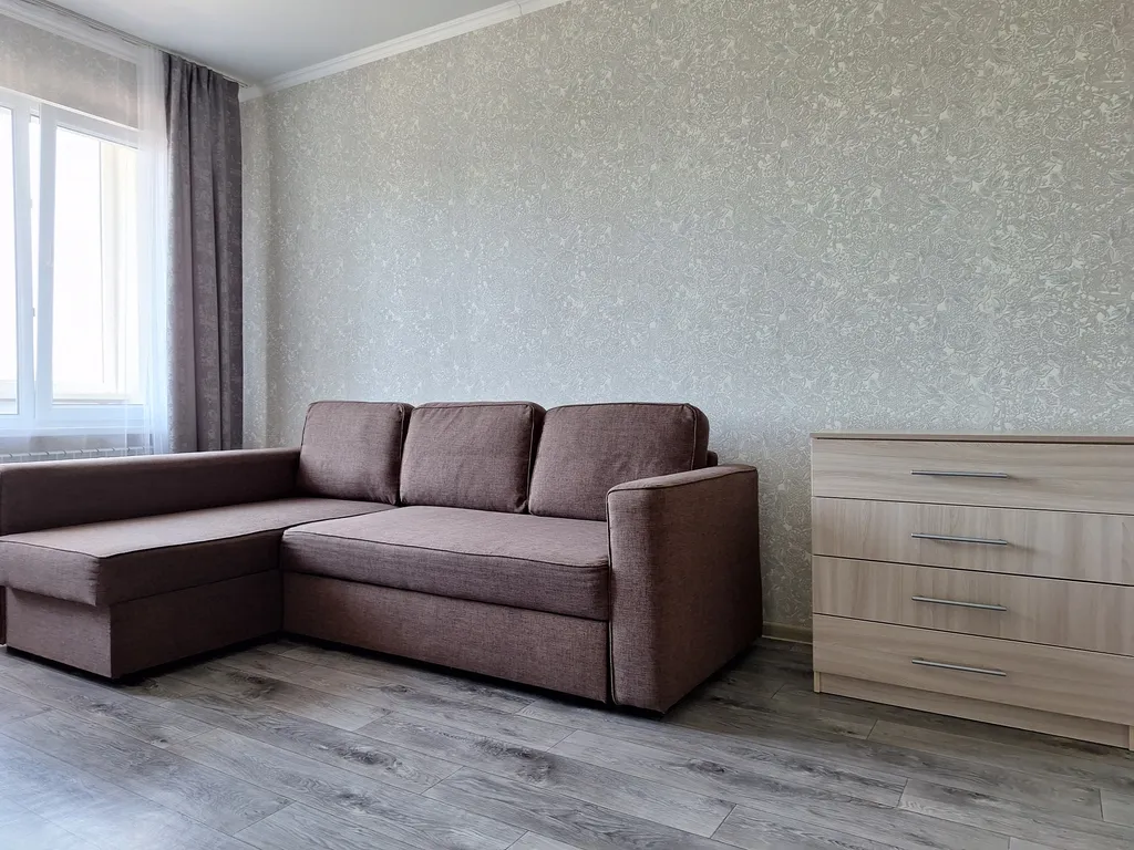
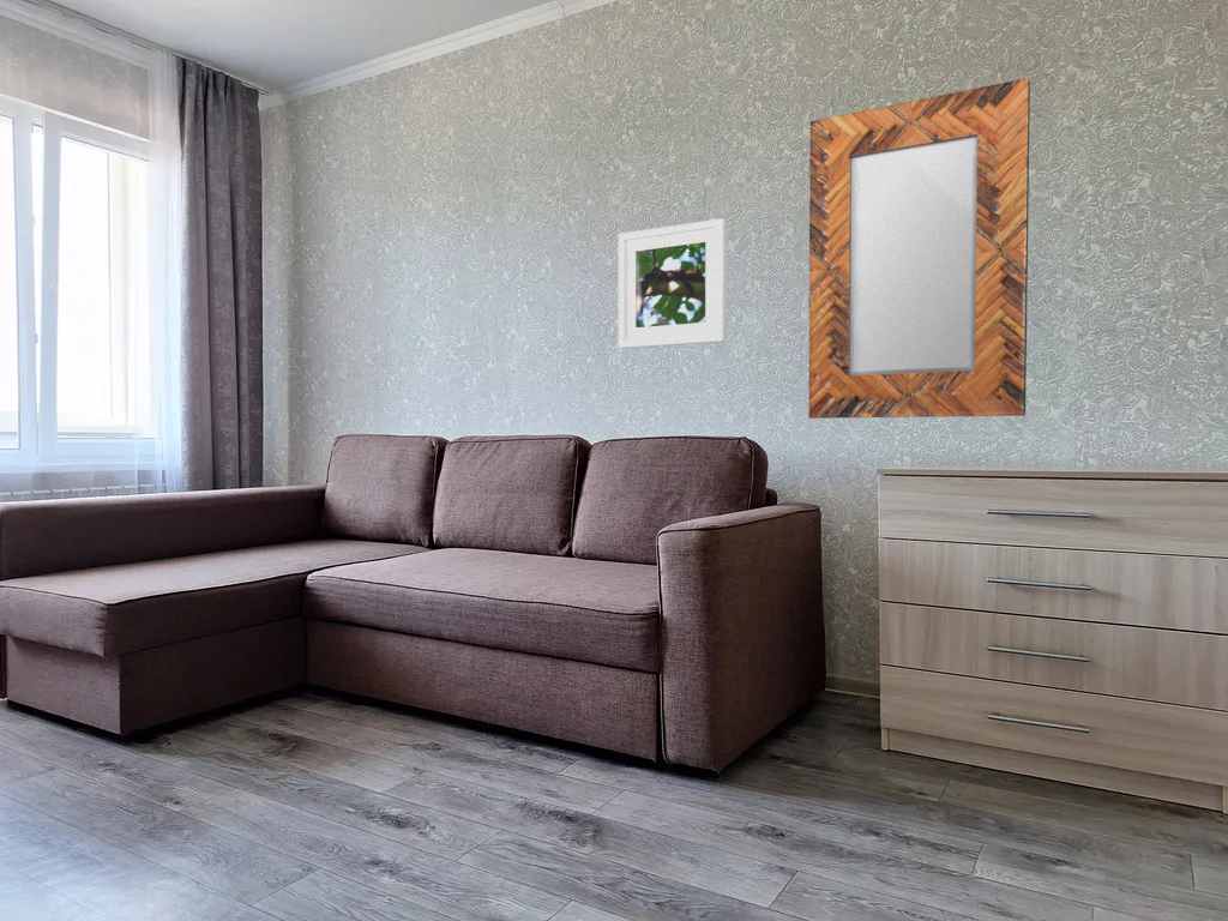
+ home mirror [807,77,1031,420]
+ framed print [618,217,728,350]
